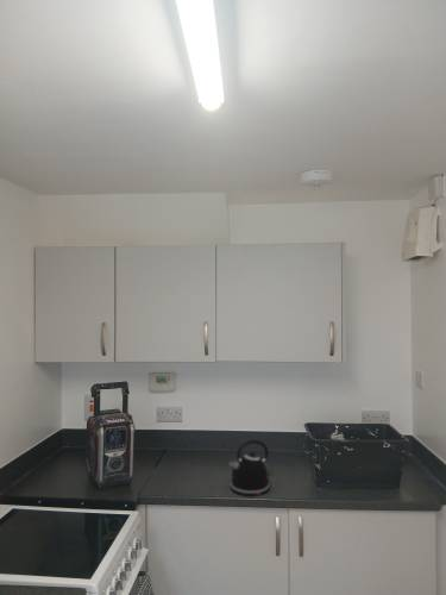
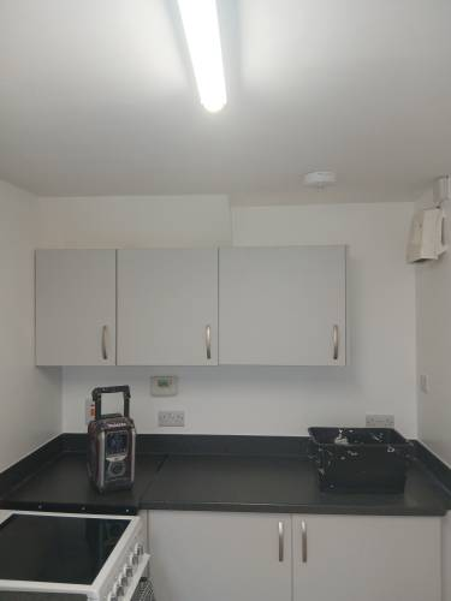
- kettle [228,439,271,497]
